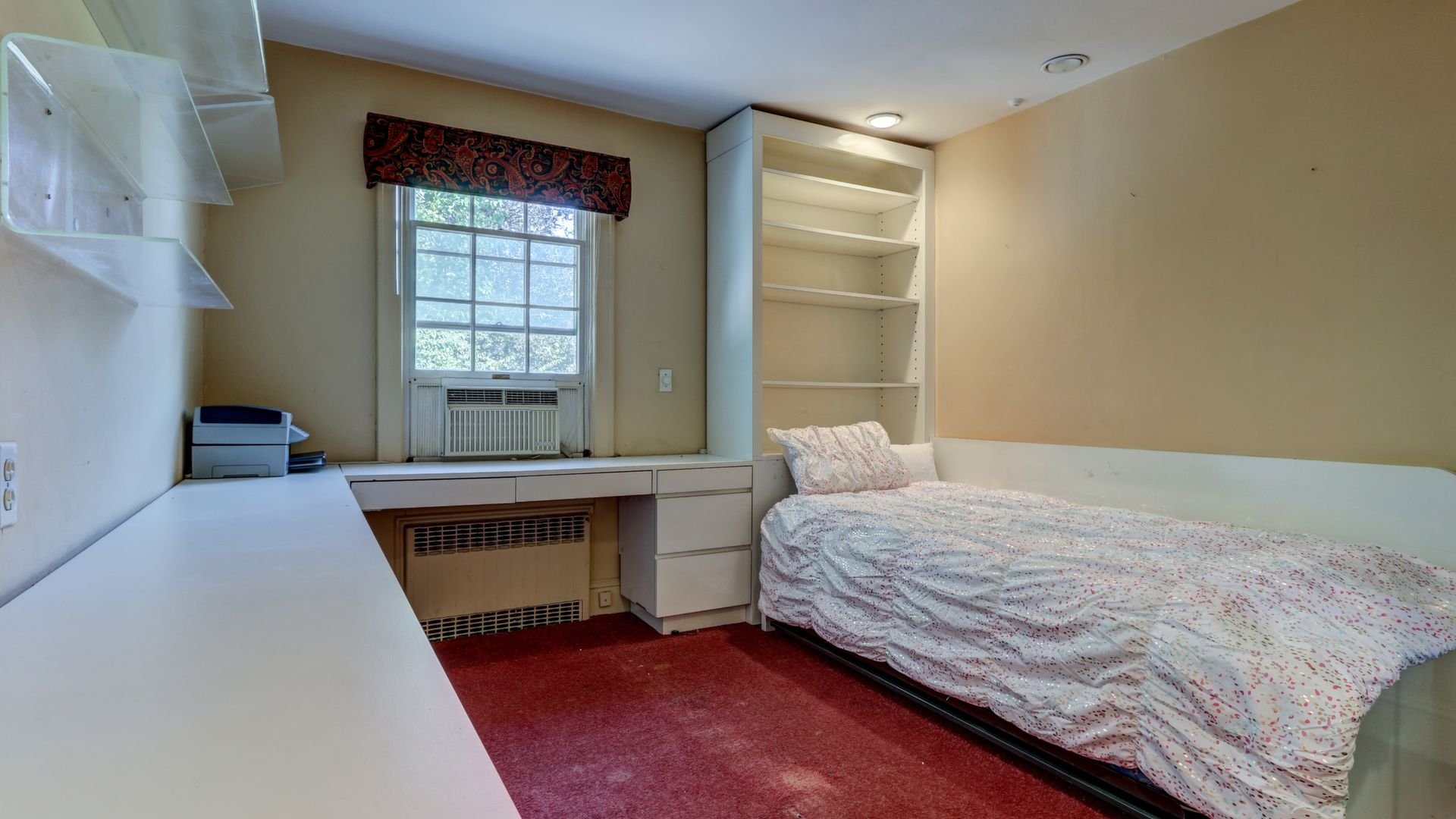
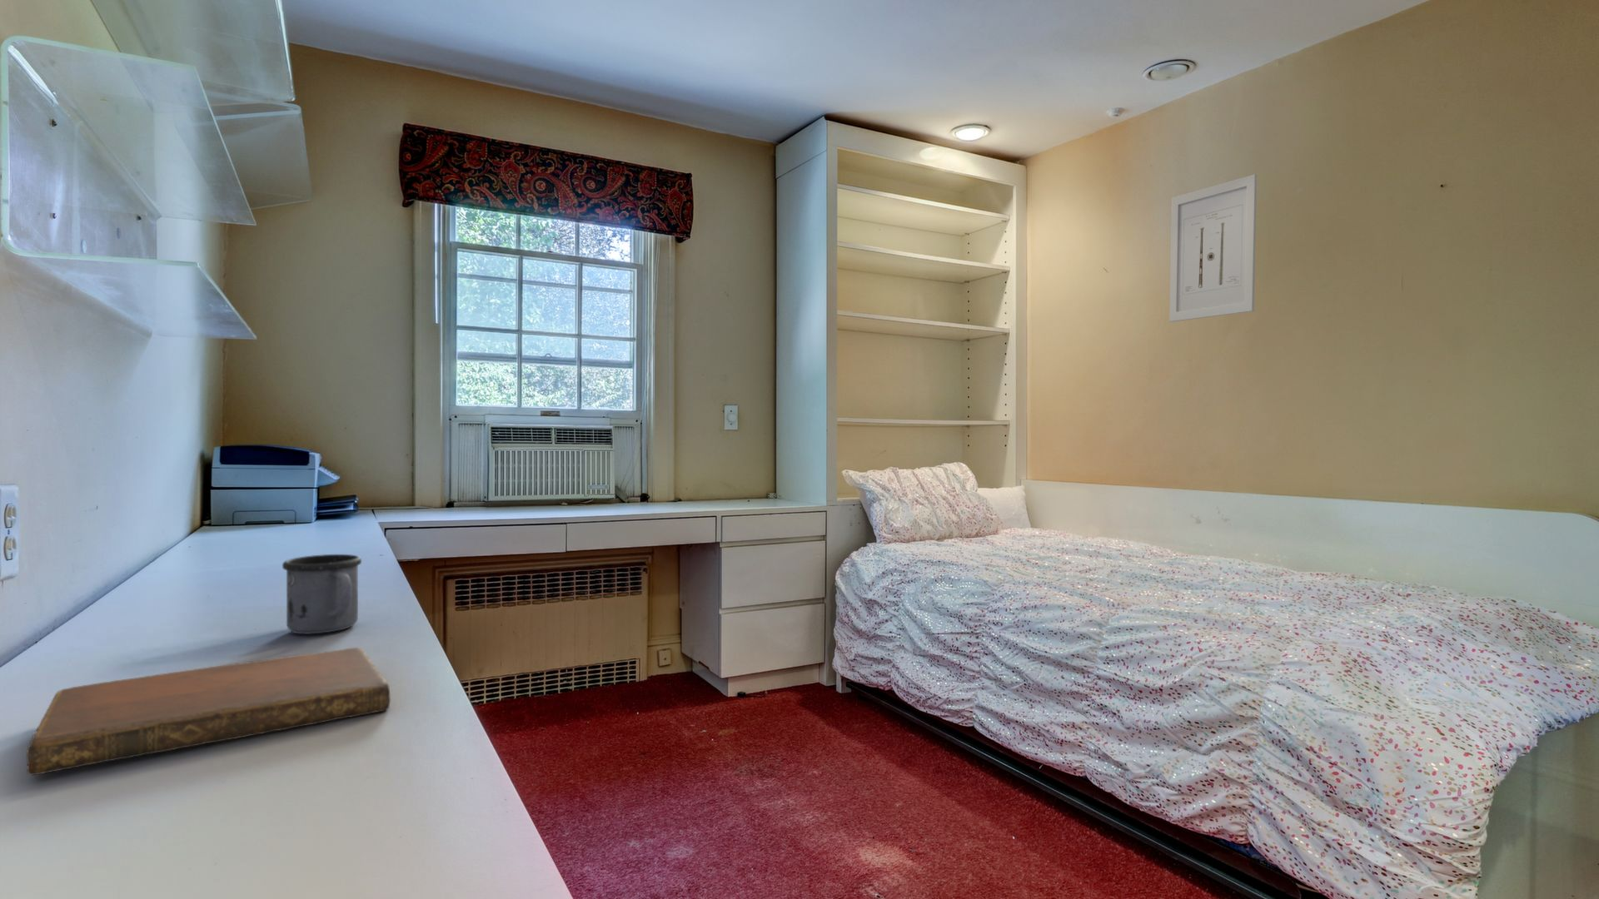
+ notebook [26,647,391,777]
+ wall art [1168,173,1257,323]
+ mug [281,553,362,636]
